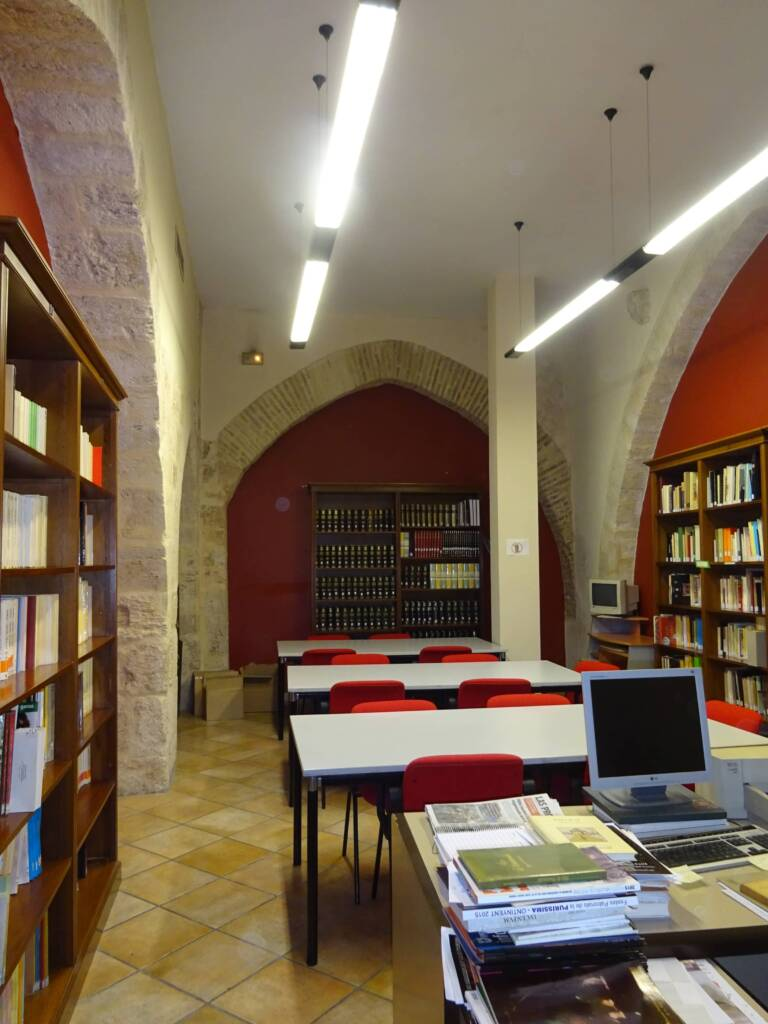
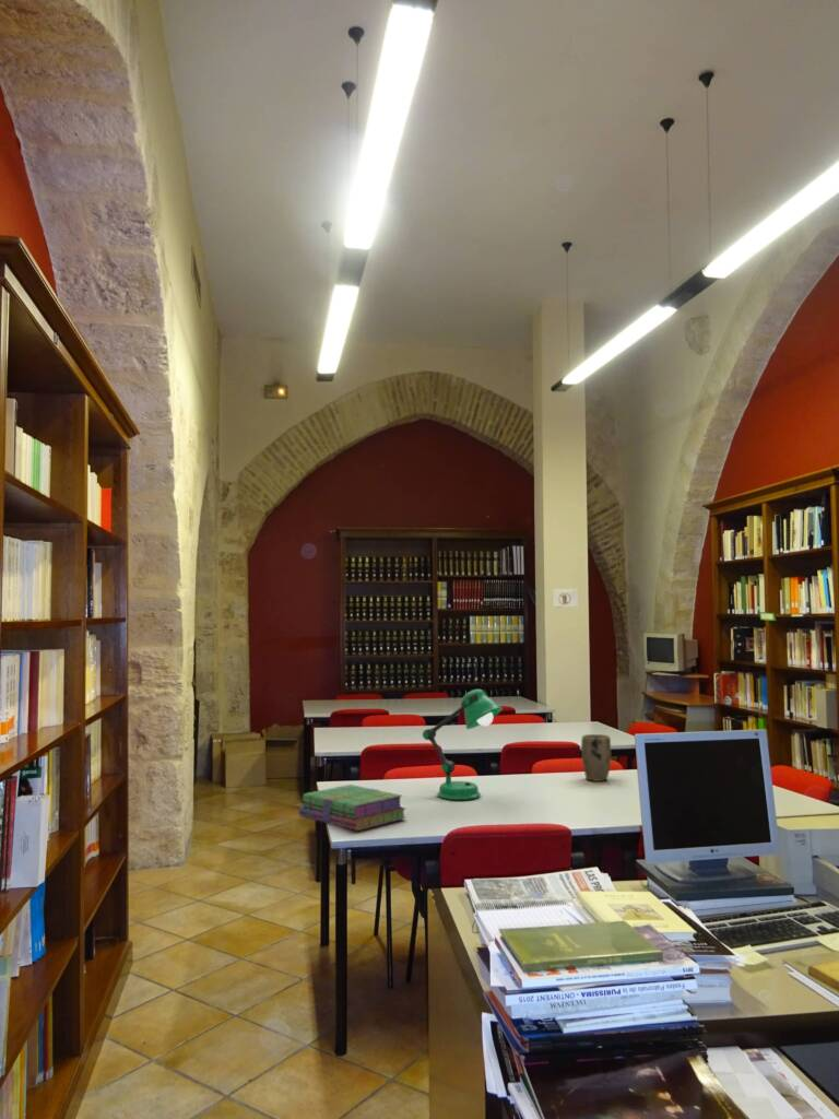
+ stack of books [298,784,407,832]
+ desk lamp [422,688,504,801]
+ plant pot [580,733,612,782]
